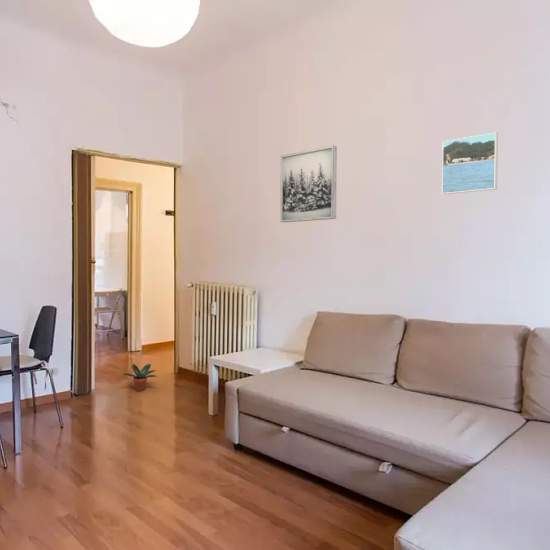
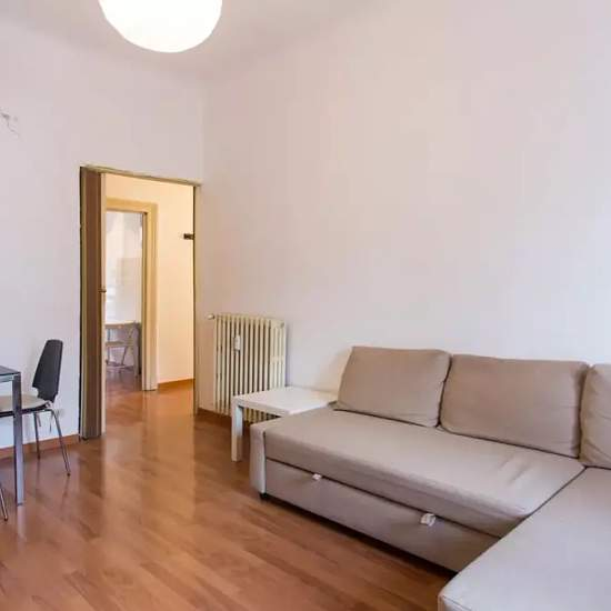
- wall art [279,144,338,223]
- potted plant [121,363,158,392]
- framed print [441,131,499,195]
